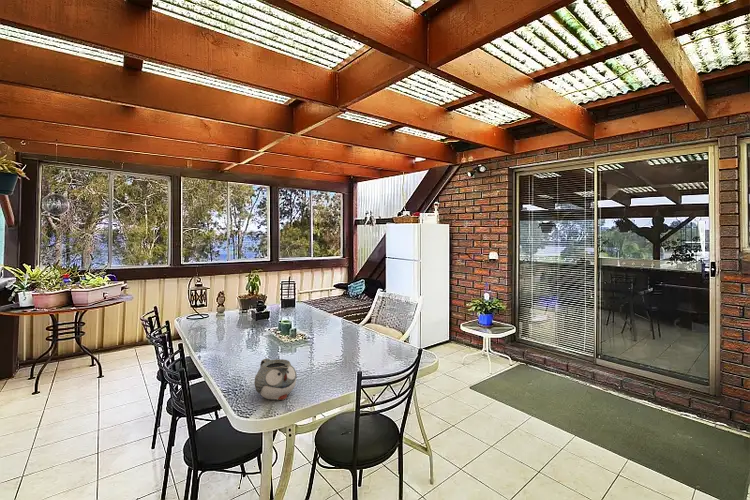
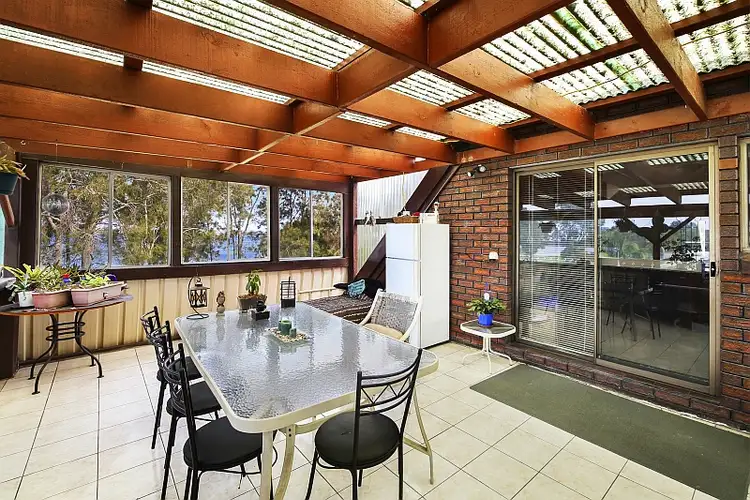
- teapot [253,357,298,401]
